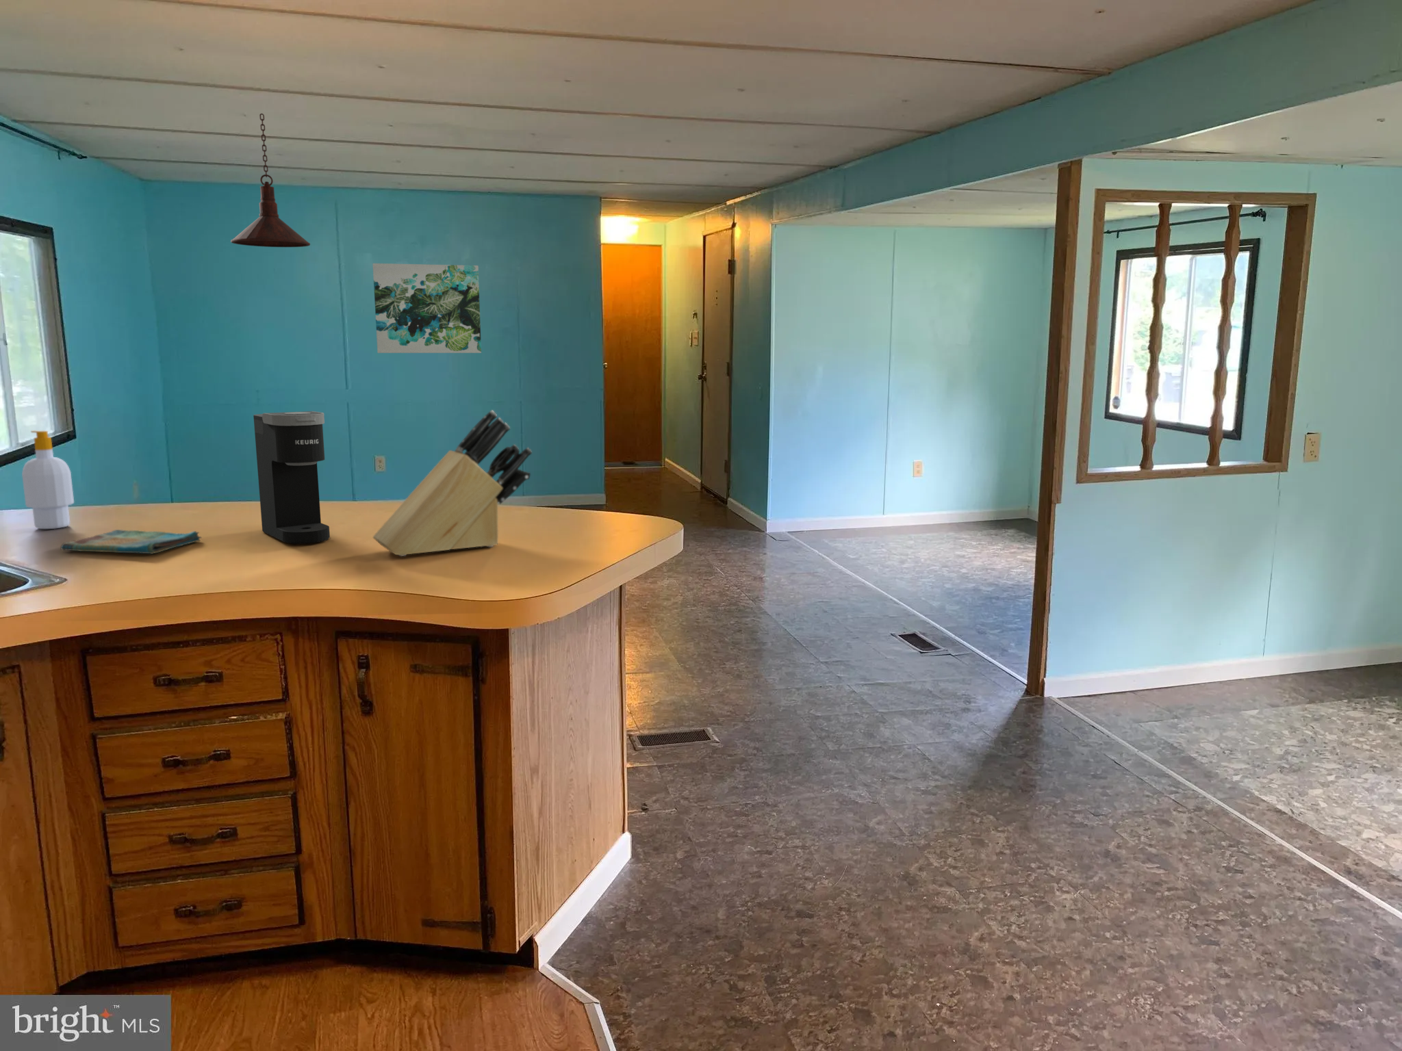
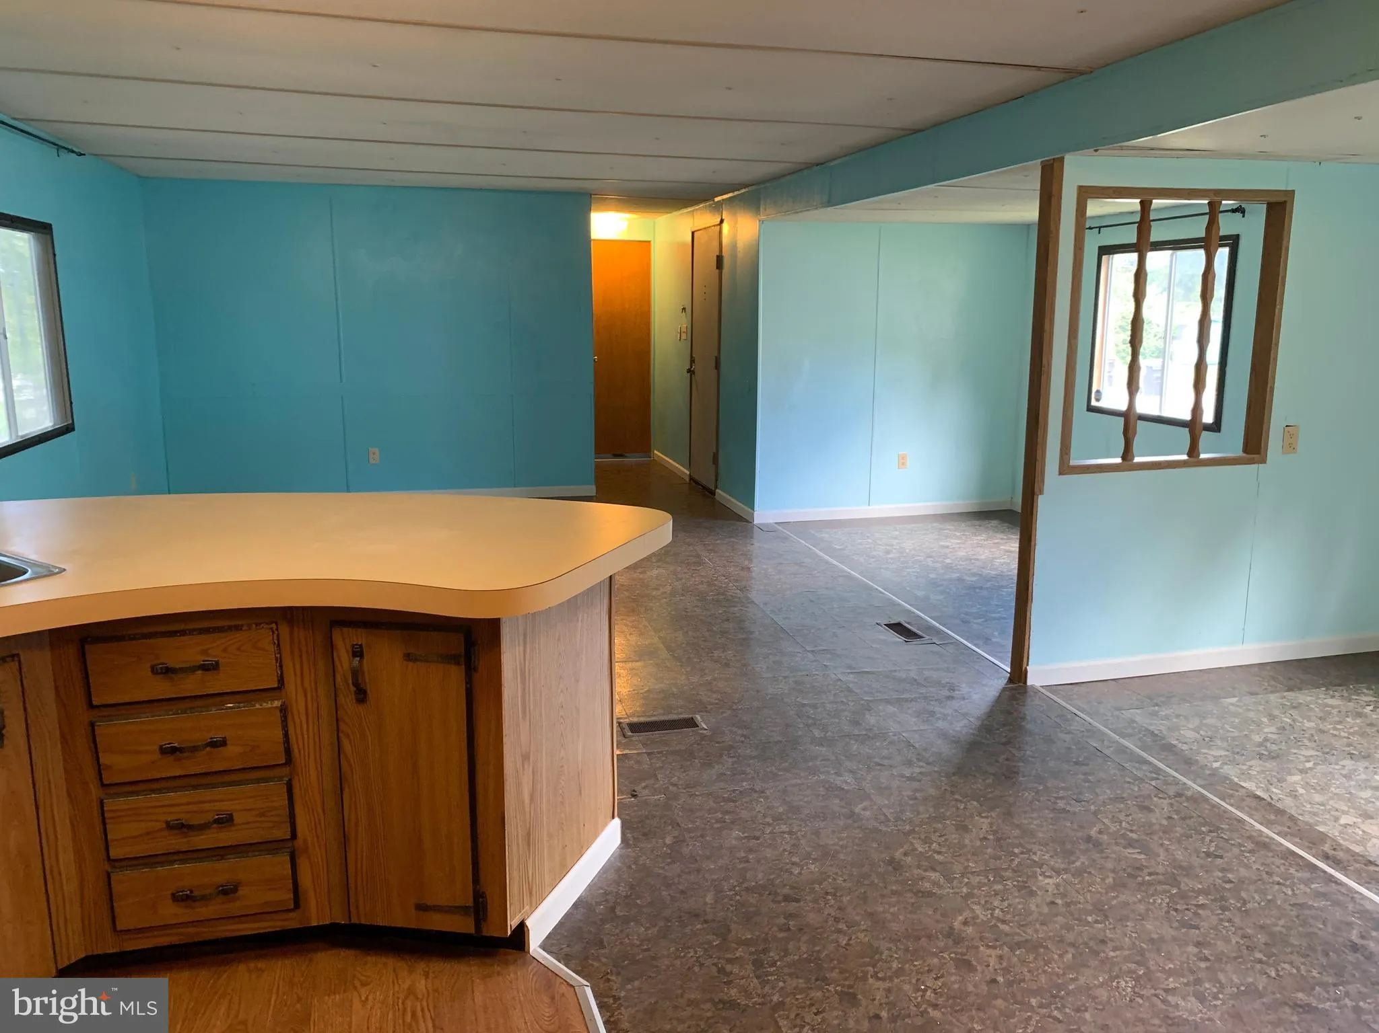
- wall art [372,263,482,353]
- soap bottle [21,431,75,530]
- coffee maker [253,411,331,544]
- pendant light [230,113,311,247]
- knife block [372,410,532,558]
- dish towel [61,529,202,554]
